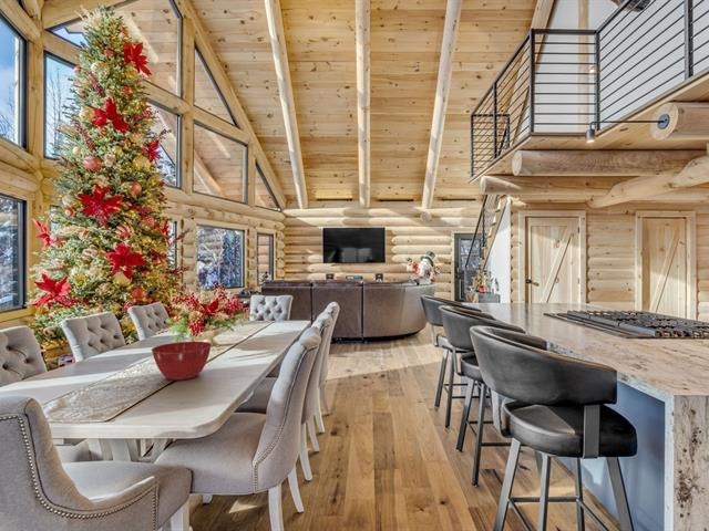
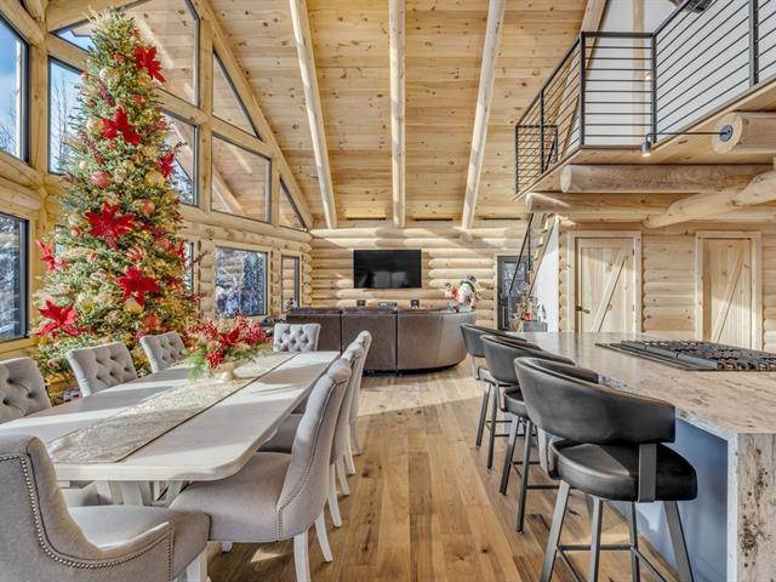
- mixing bowl [151,341,213,381]
